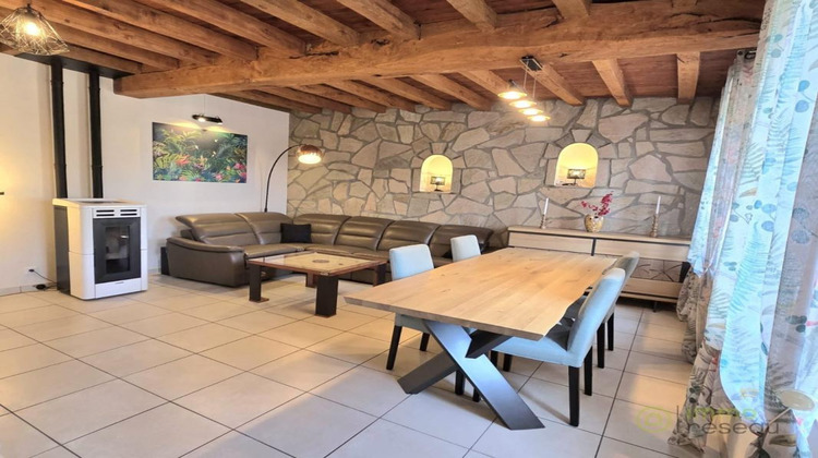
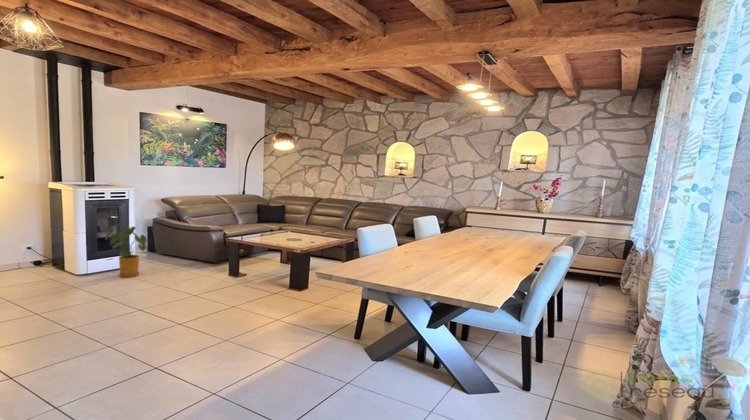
+ house plant [104,225,149,278]
